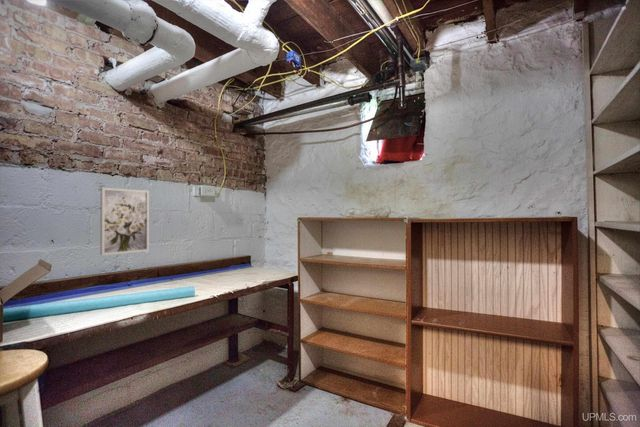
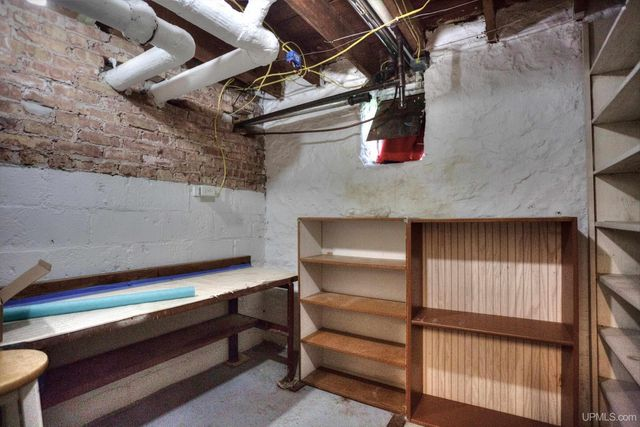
- wall art [99,187,150,256]
